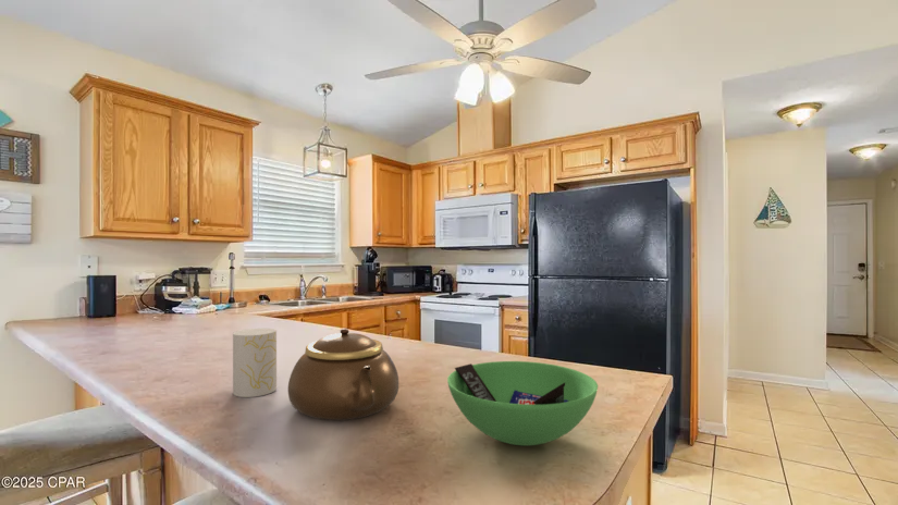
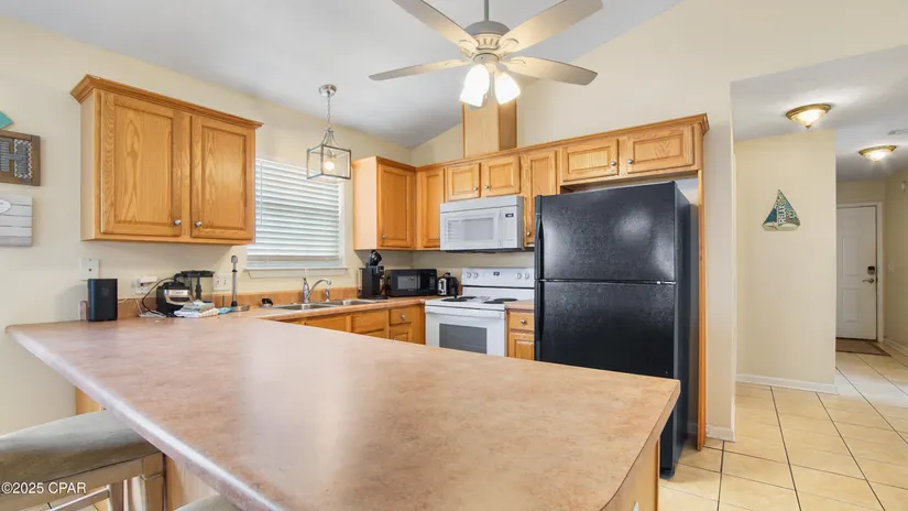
- cup [232,328,278,398]
- teapot [287,328,399,421]
- bowl [446,360,599,446]
